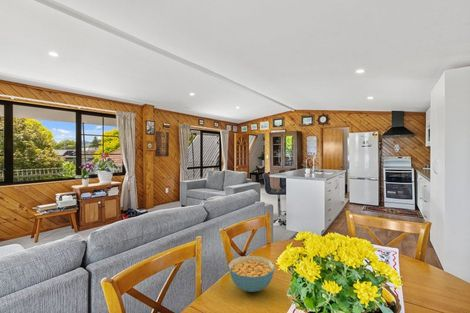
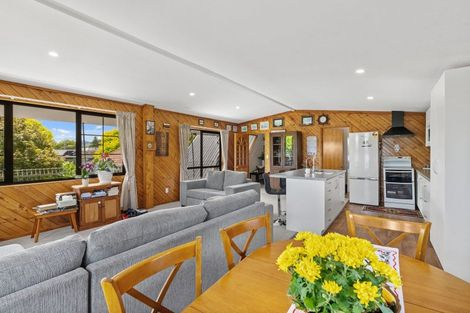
- cereal bowl [227,255,275,293]
